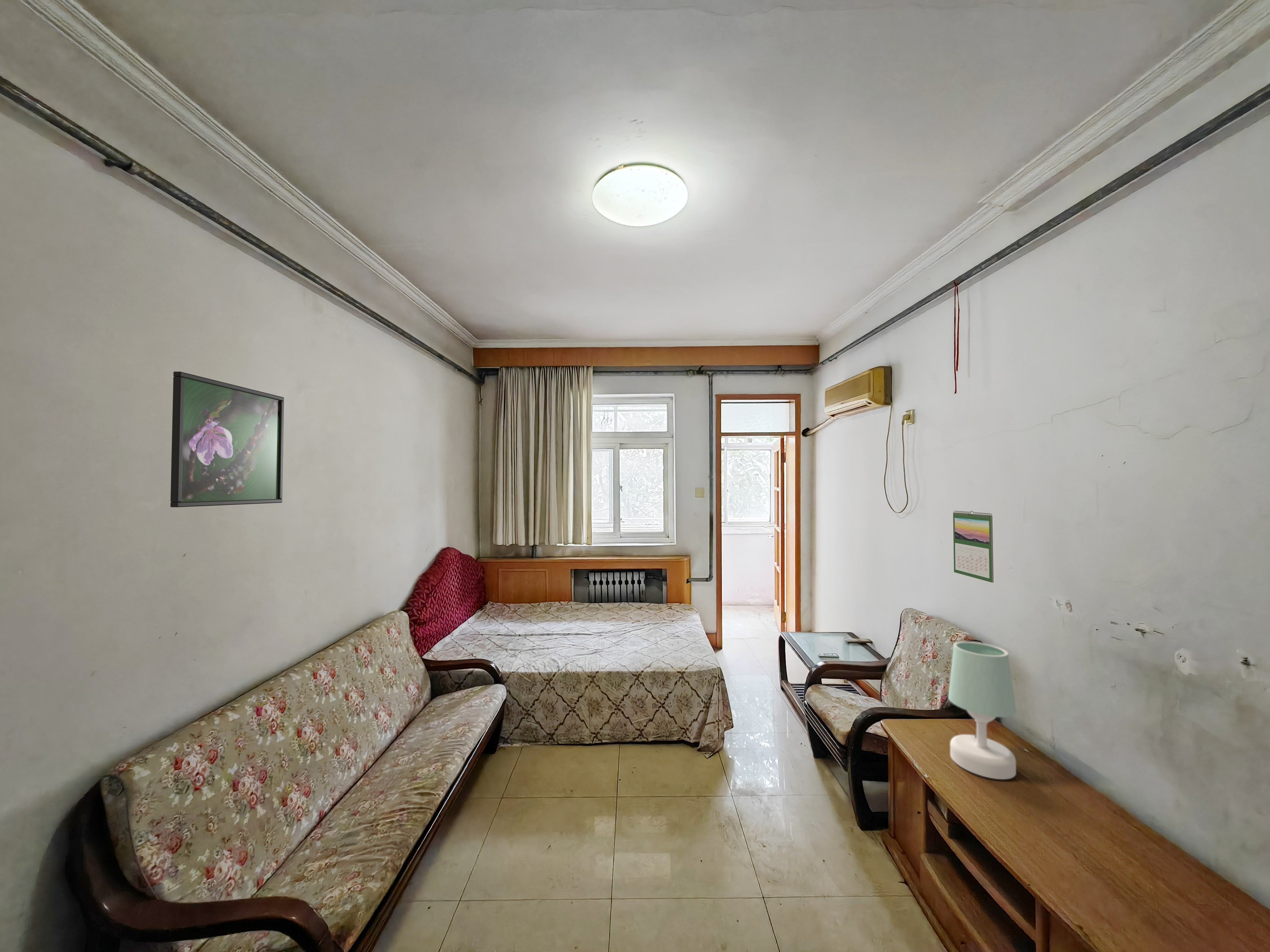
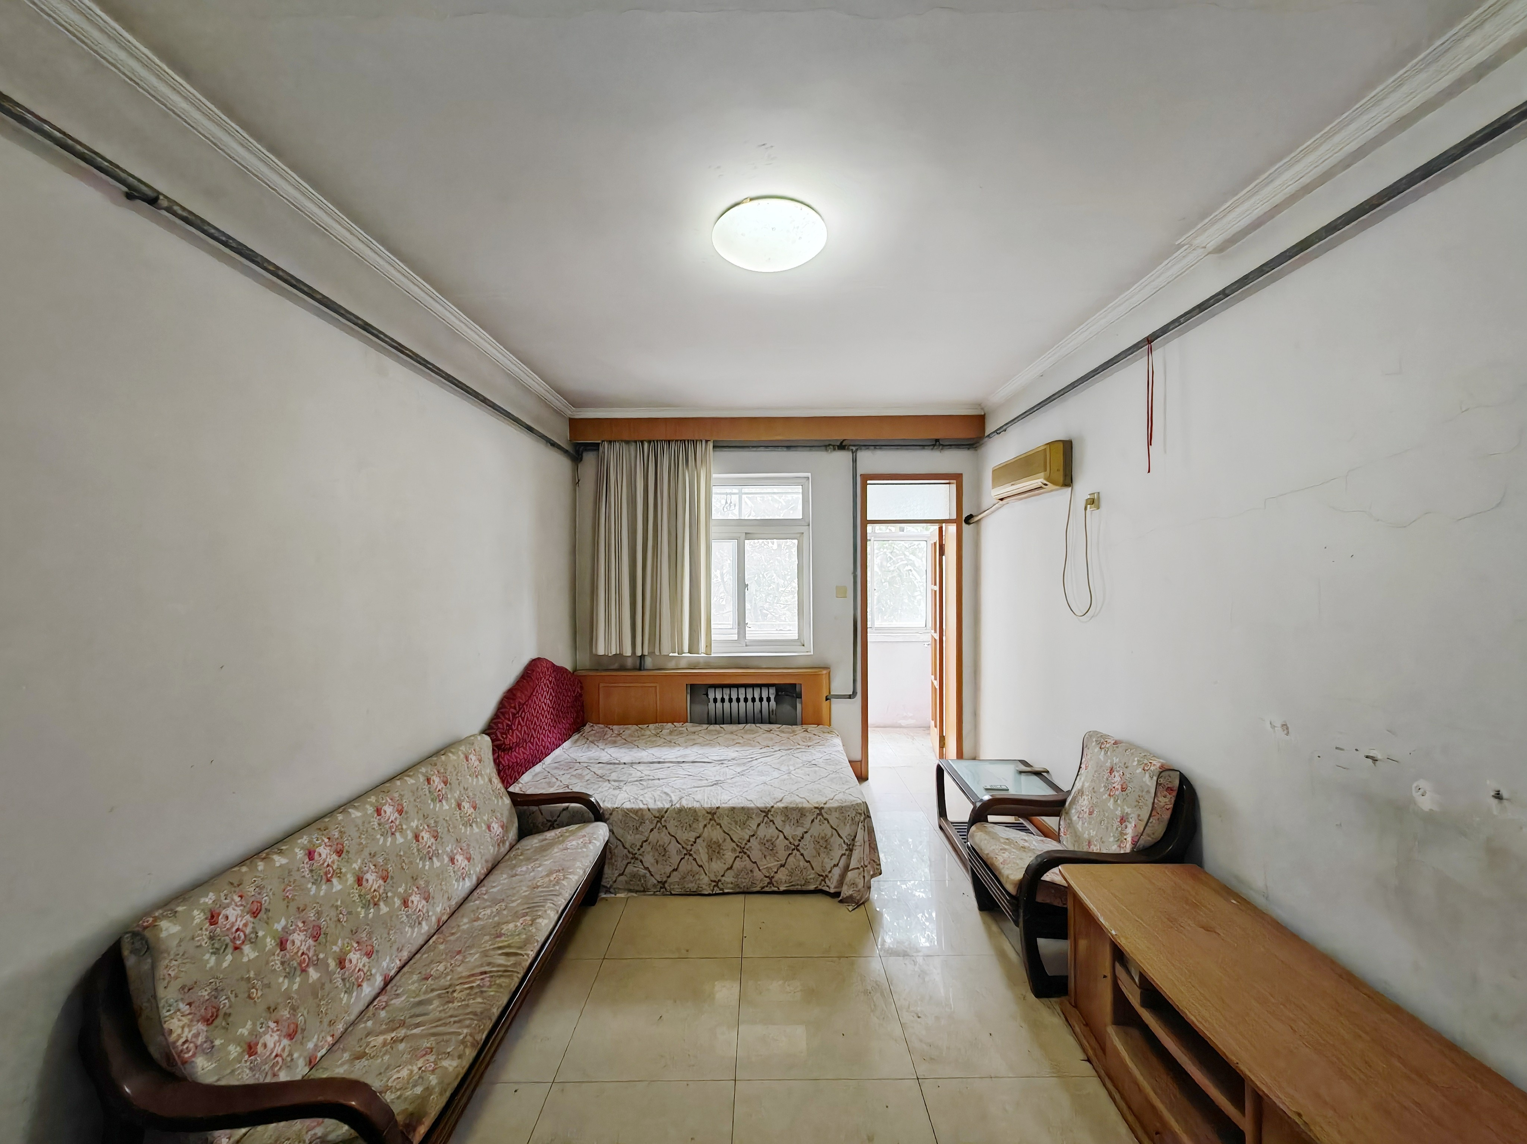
- table lamp [948,641,1017,780]
- calendar [953,510,994,583]
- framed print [170,371,284,508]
